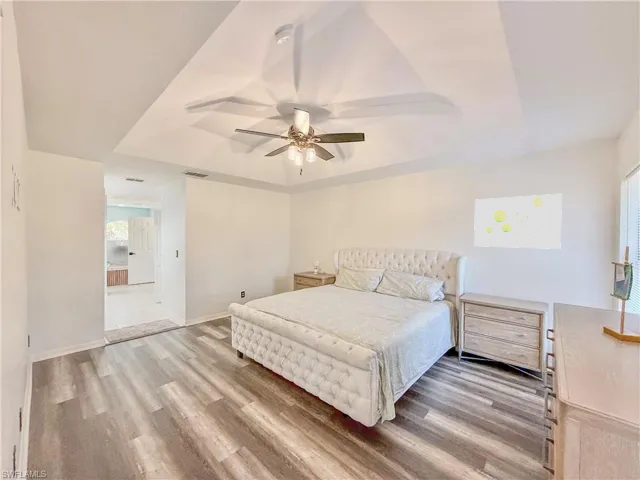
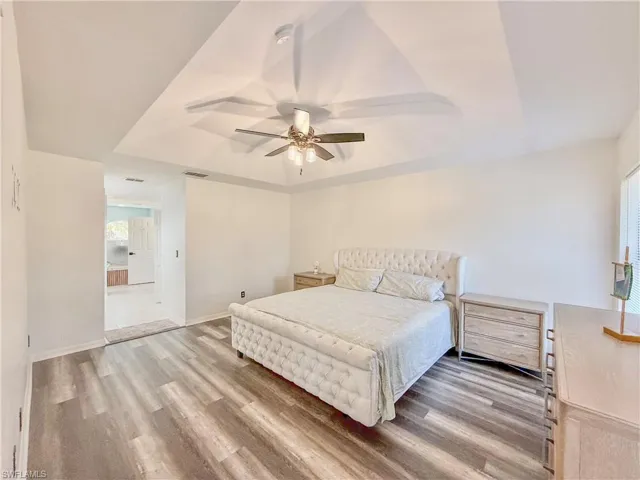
- wall art [473,193,563,250]
